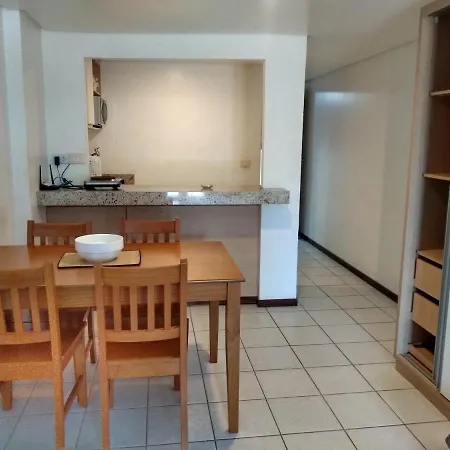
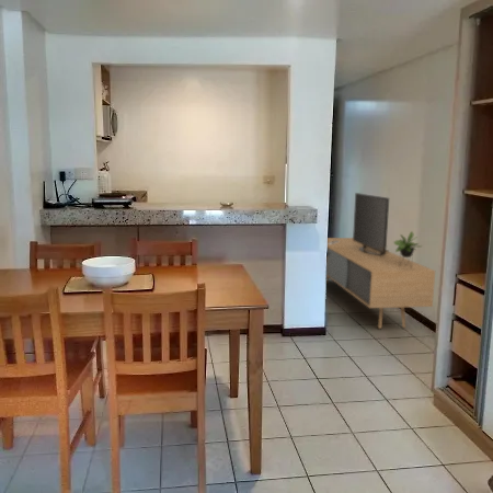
+ media console [325,192,436,330]
